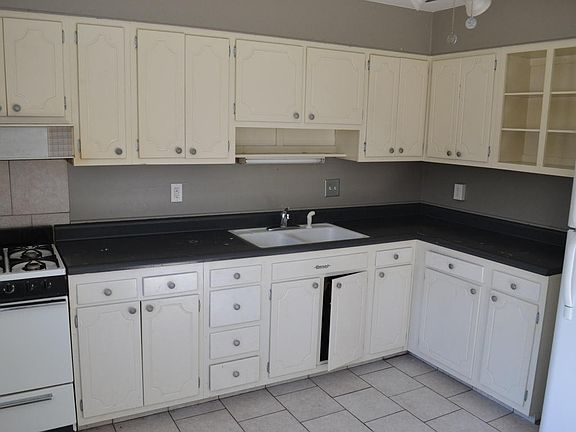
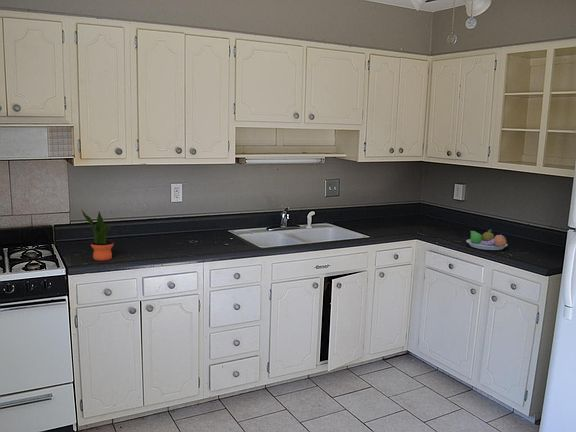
+ potted plant [81,209,114,262]
+ fruit bowl [465,229,508,251]
